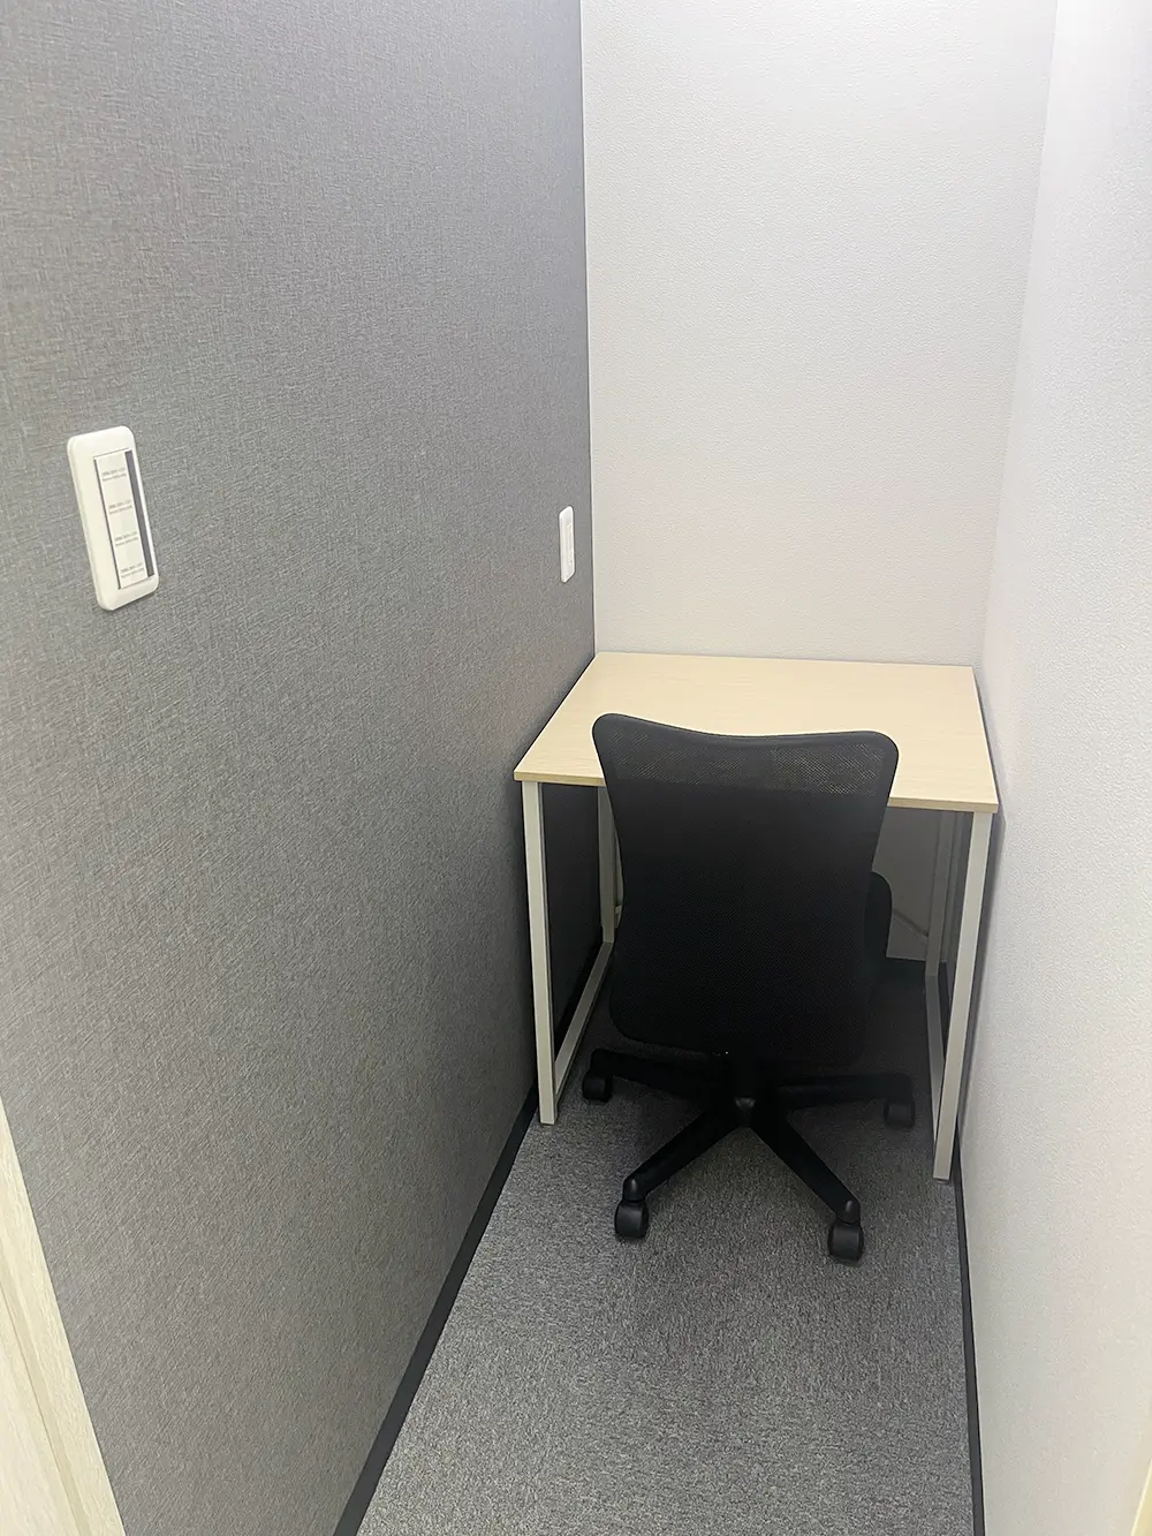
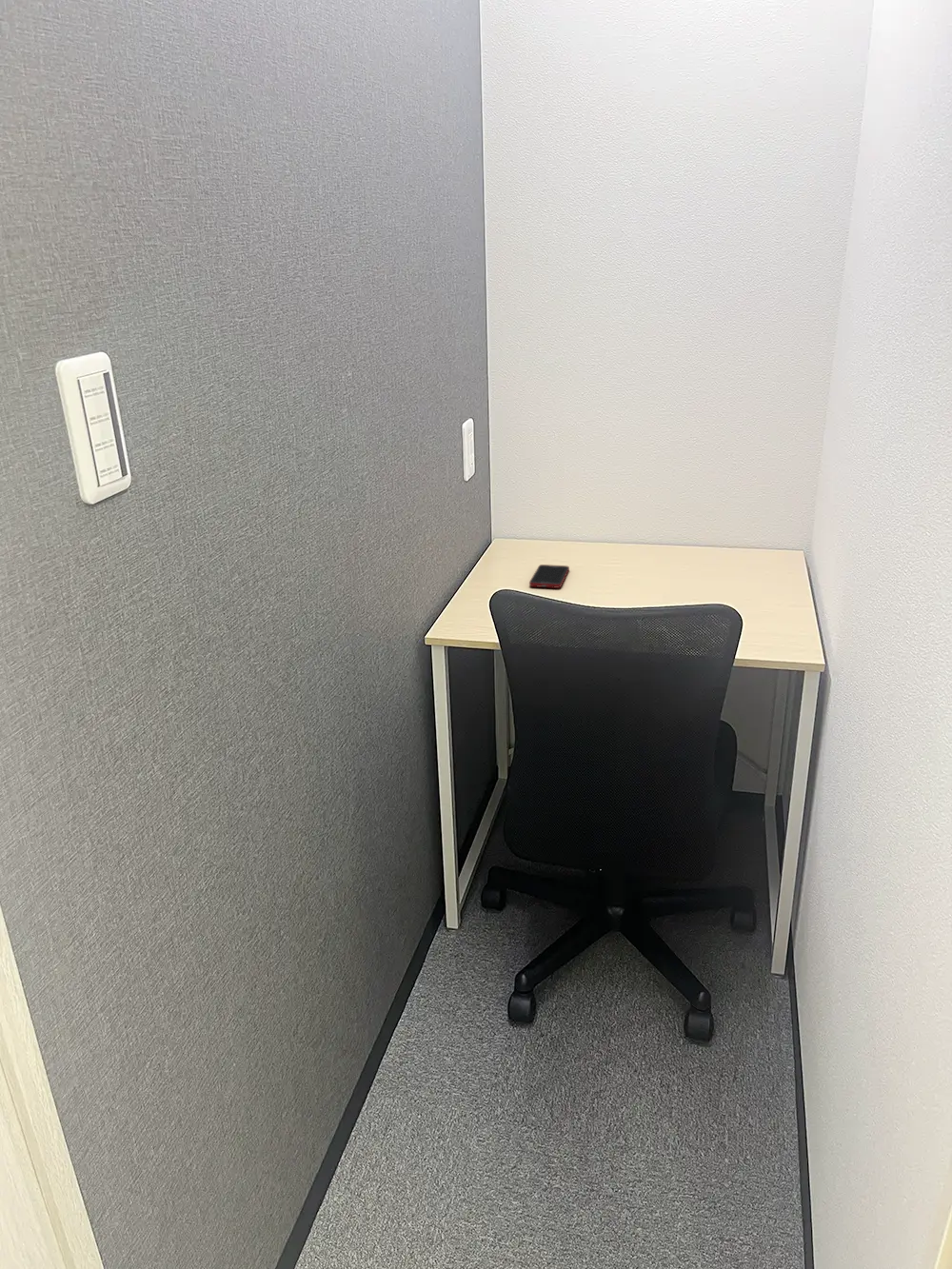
+ cell phone [528,564,570,589]
